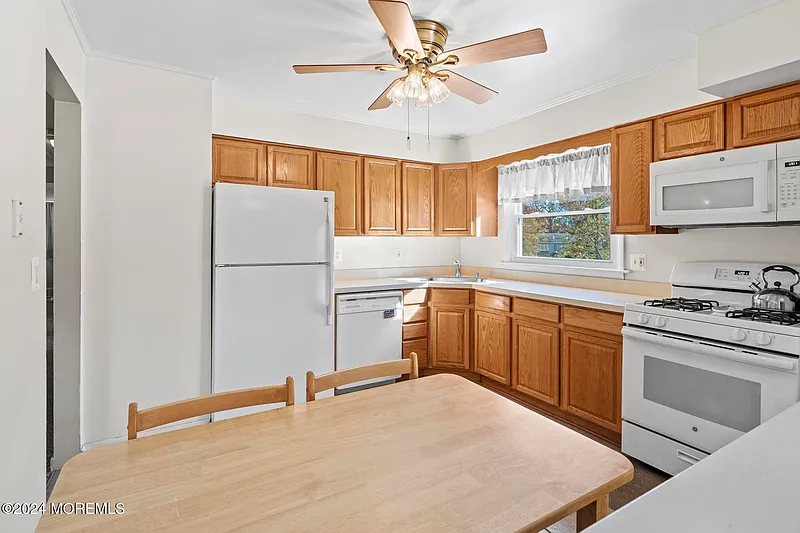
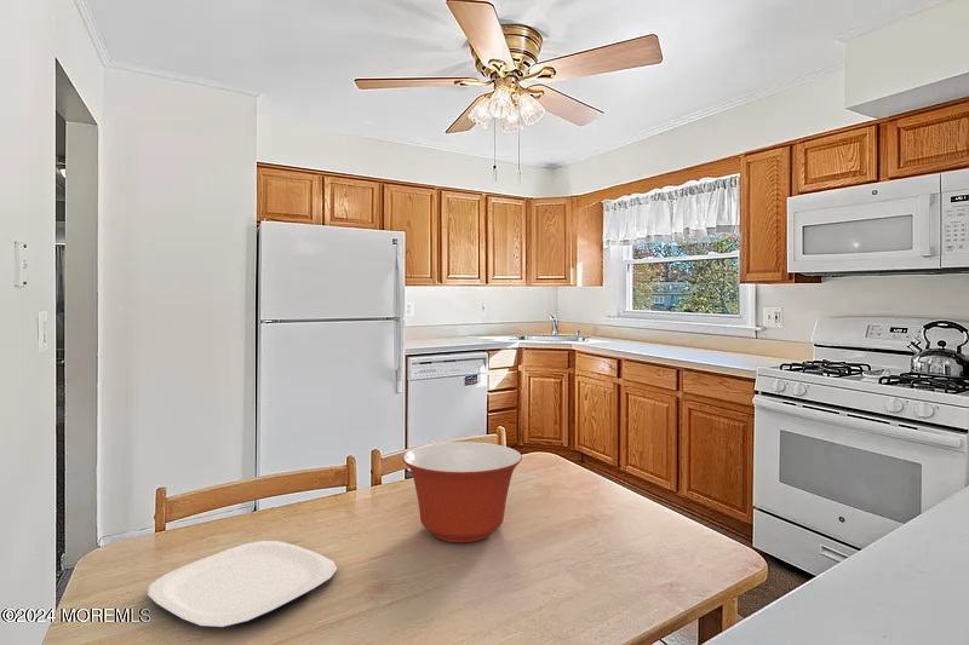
+ mixing bowl [401,440,523,543]
+ plate [147,540,338,629]
